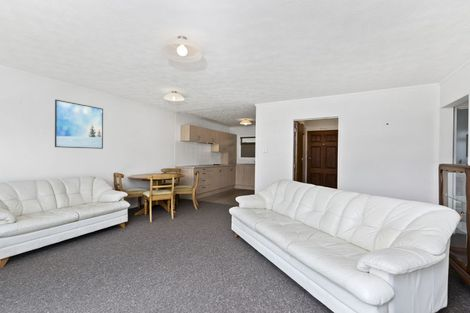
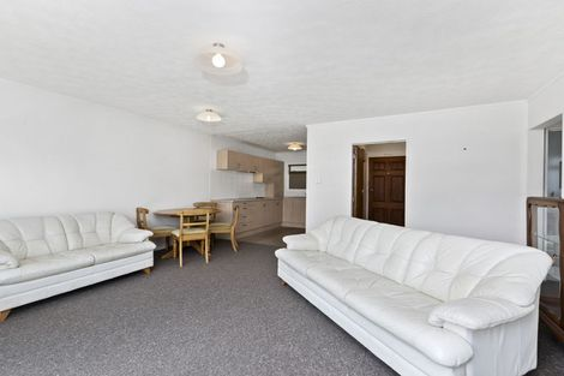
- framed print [54,99,104,150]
